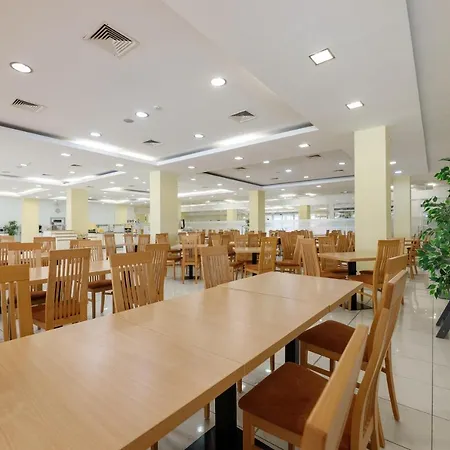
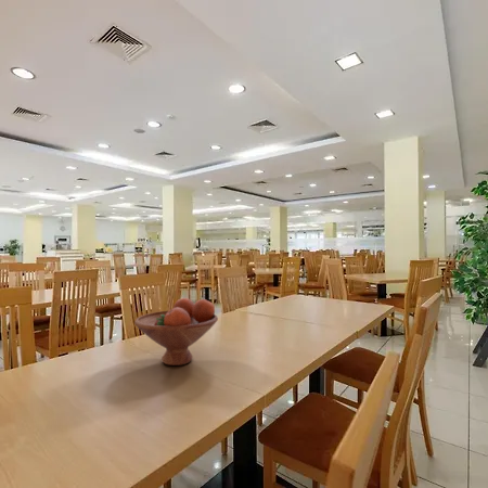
+ fruit bowl [133,297,219,367]
